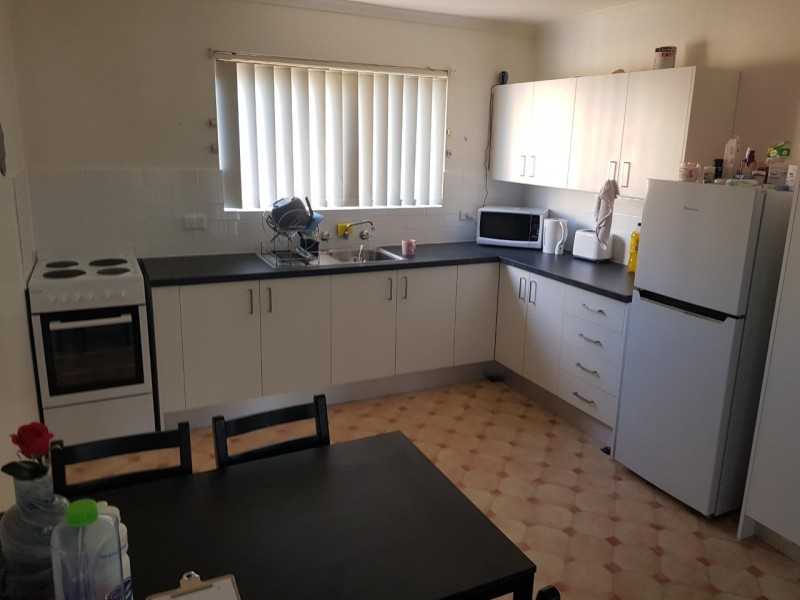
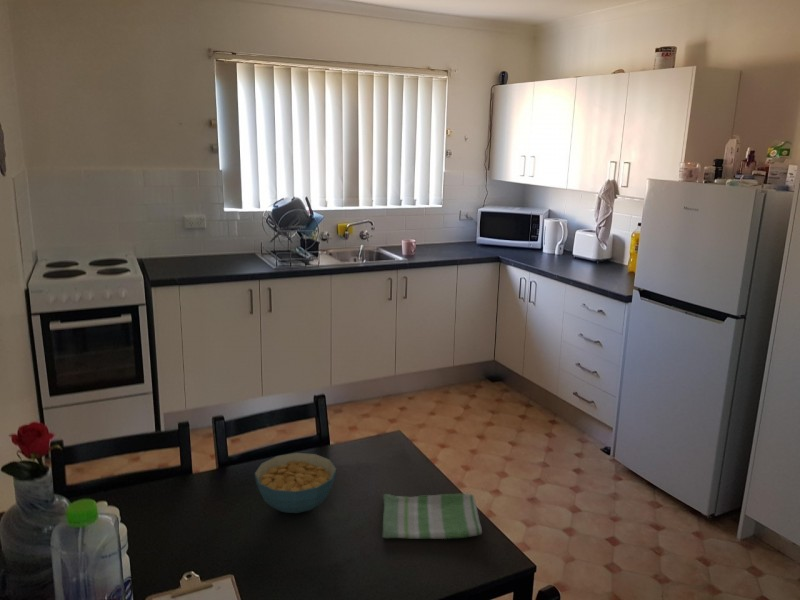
+ cereal bowl [253,452,338,514]
+ dish towel [382,493,483,540]
